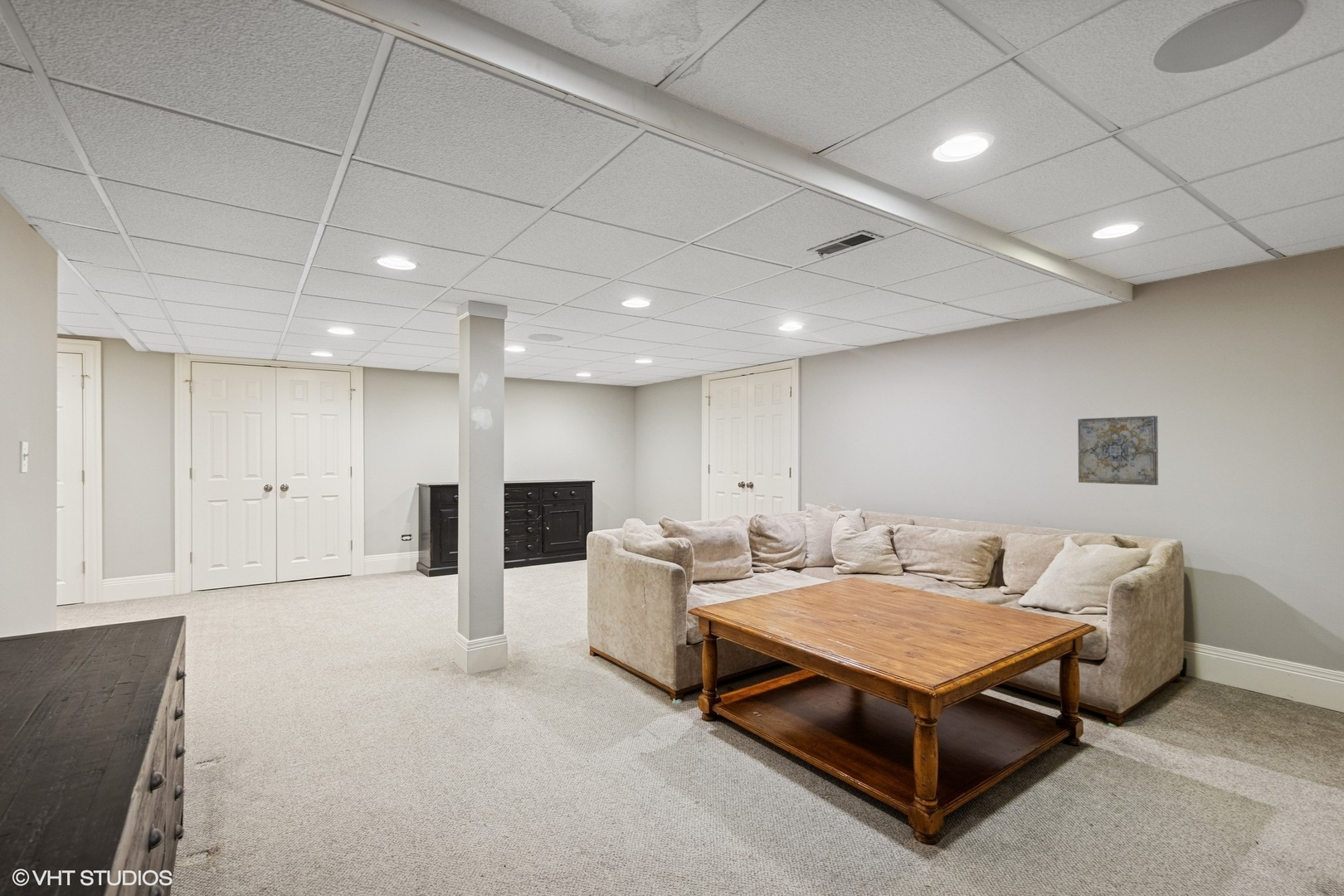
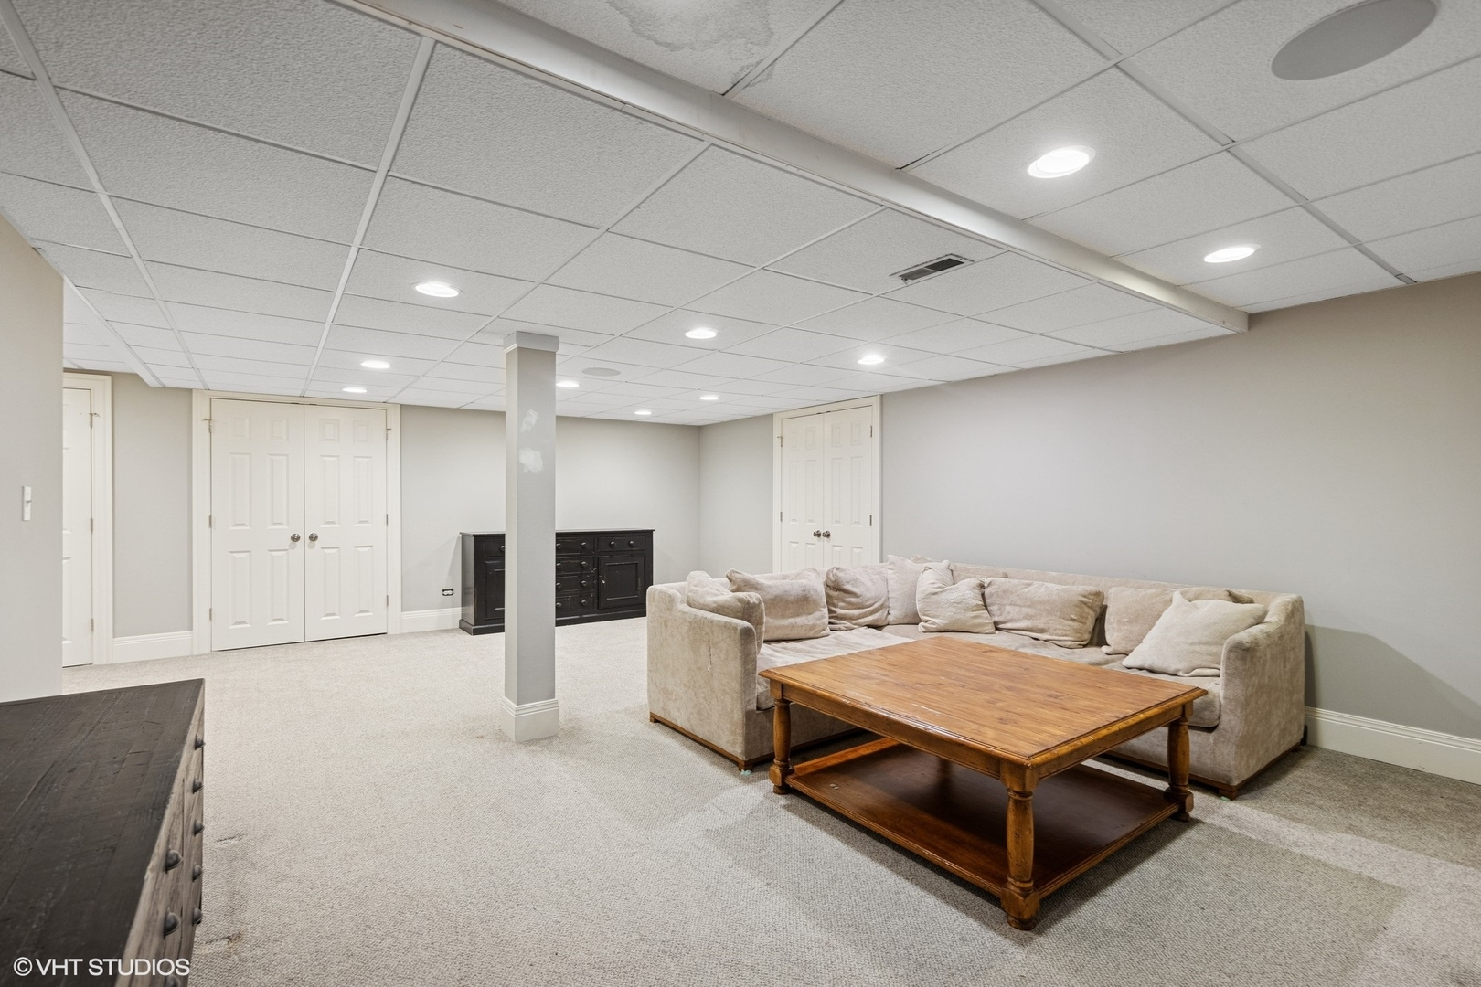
- wall art [1077,415,1159,486]
